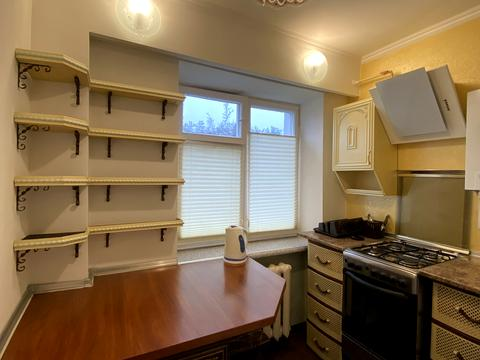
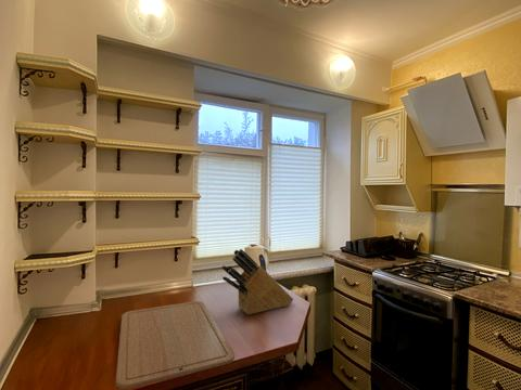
+ knife block [220,248,294,315]
+ chopping board [115,300,236,390]
